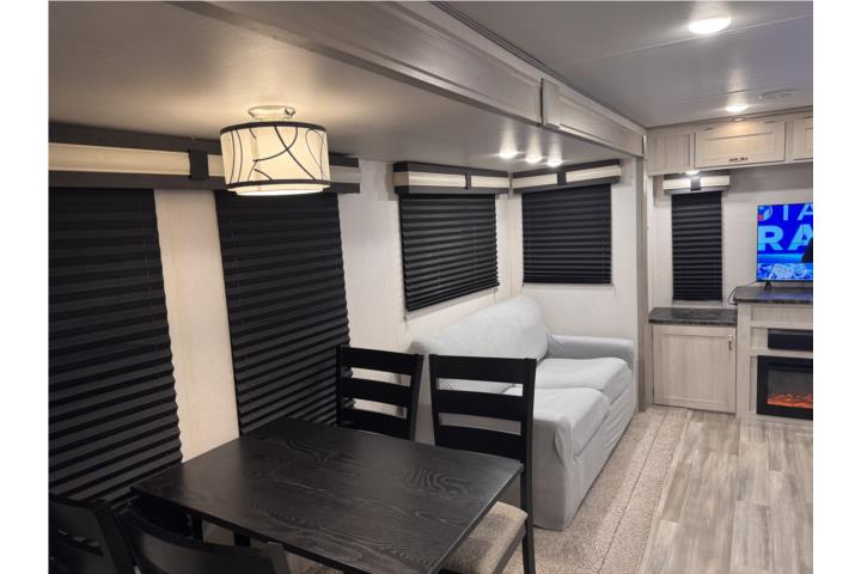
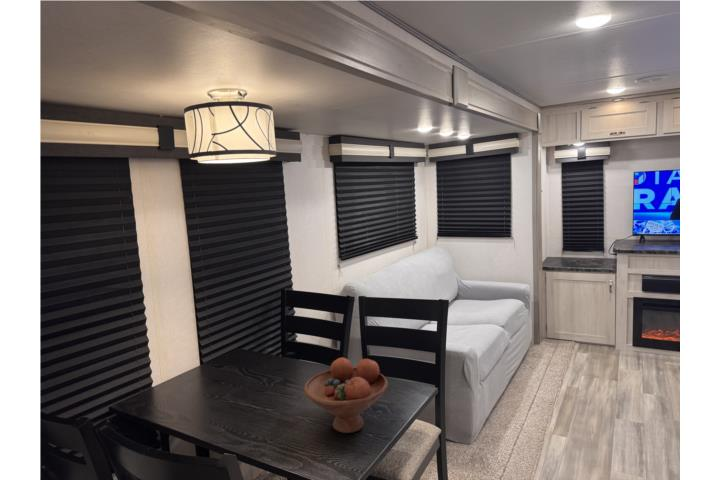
+ fruit bowl [303,357,389,434]
